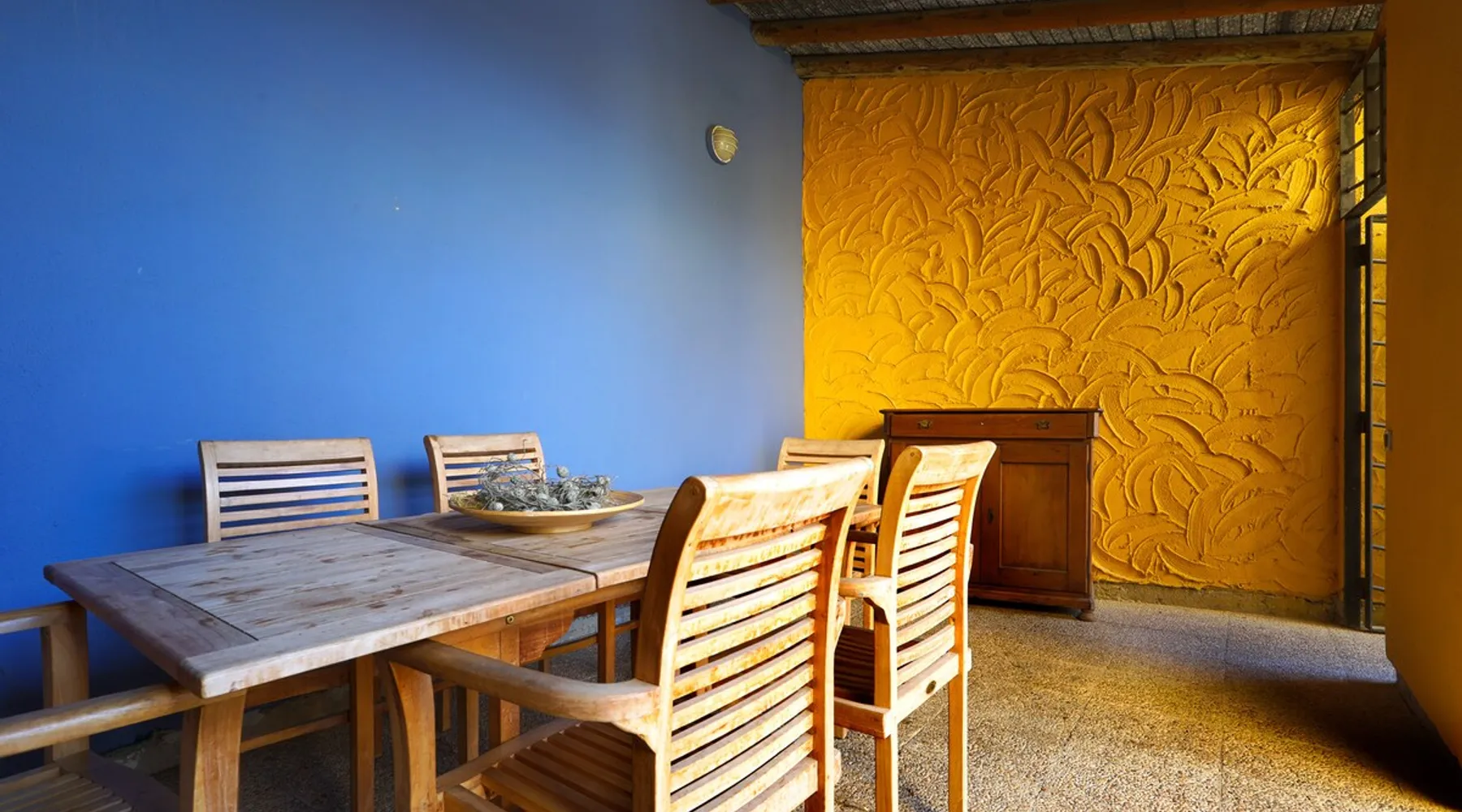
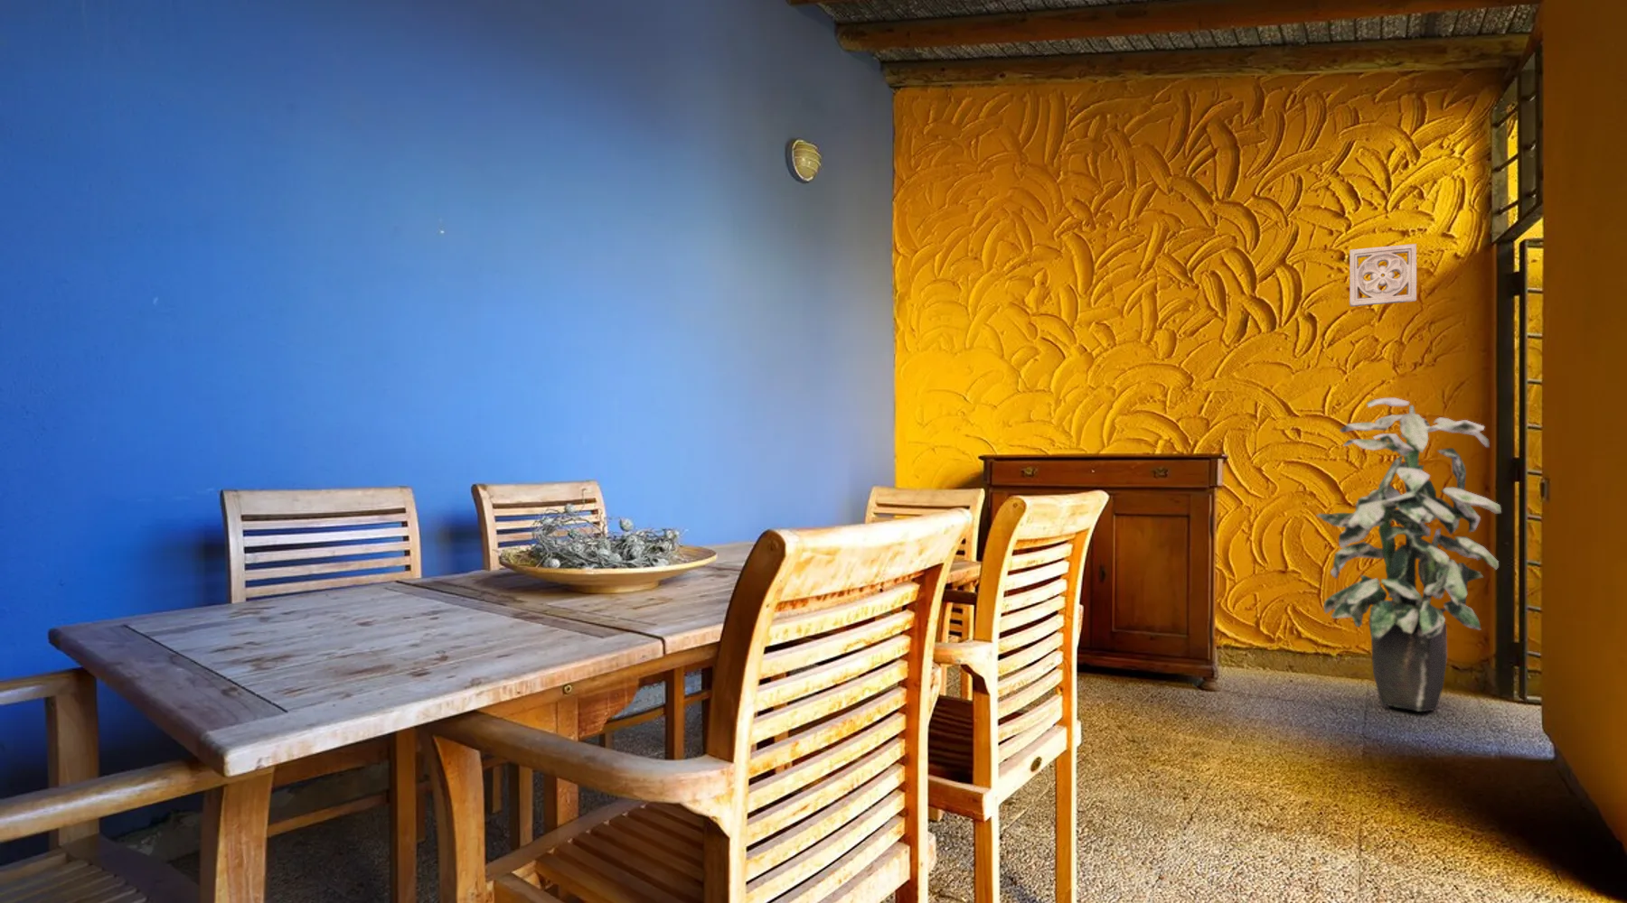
+ indoor plant [1315,397,1502,713]
+ wall ornament [1349,242,1418,308]
